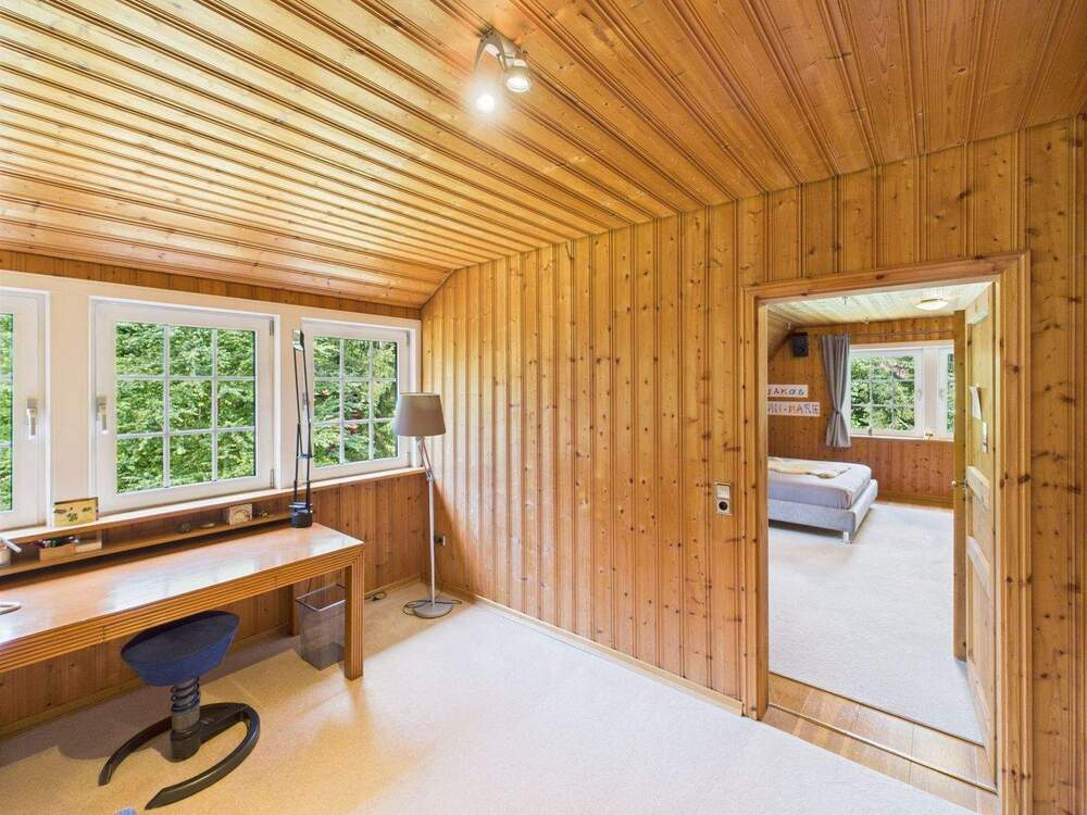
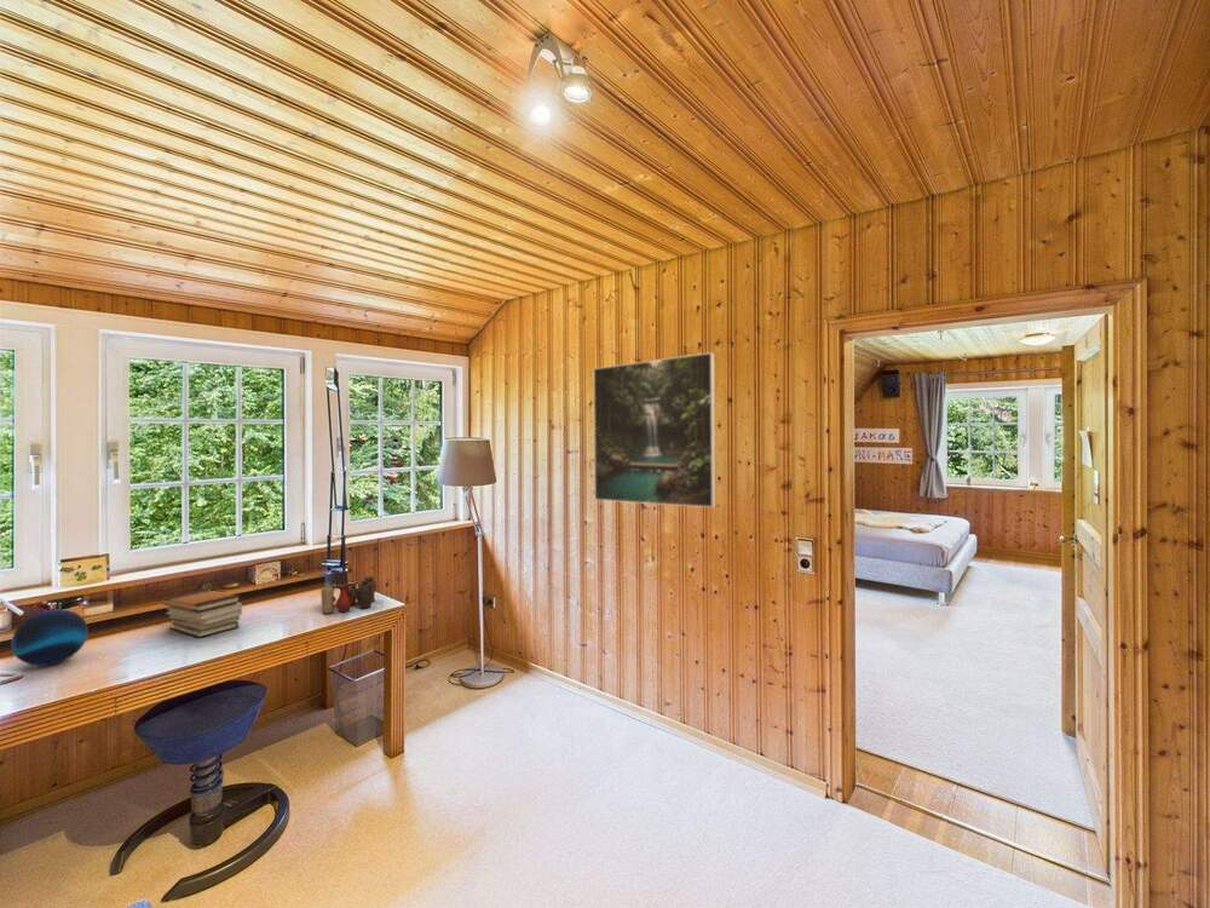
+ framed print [593,351,716,508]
+ book stack [162,588,243,638]
+ vase [319,575,378,615]
+ decorative orb [11,608,90,667]
